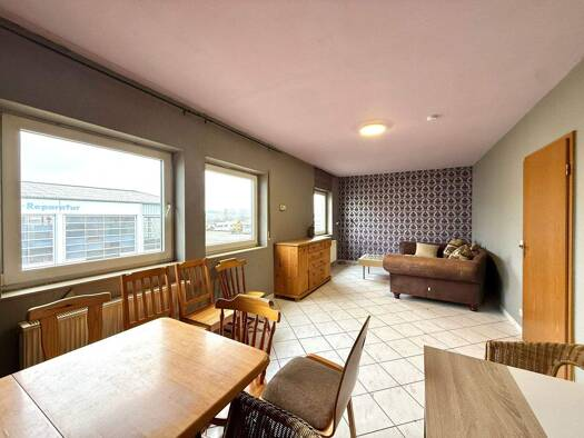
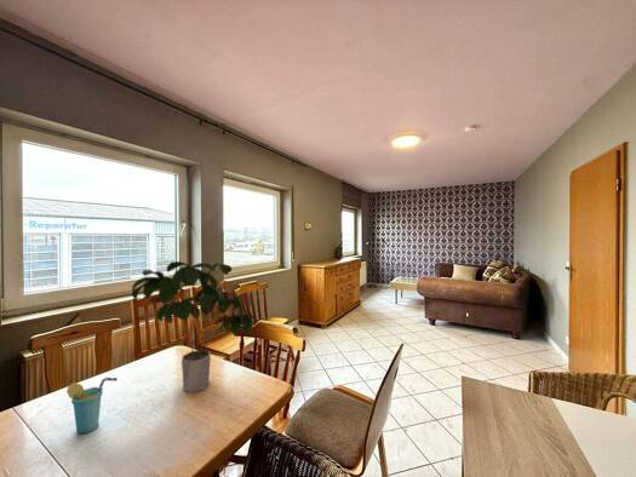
+ cup [65,377,119,435]
+ potted plant [131,260,258,393]
